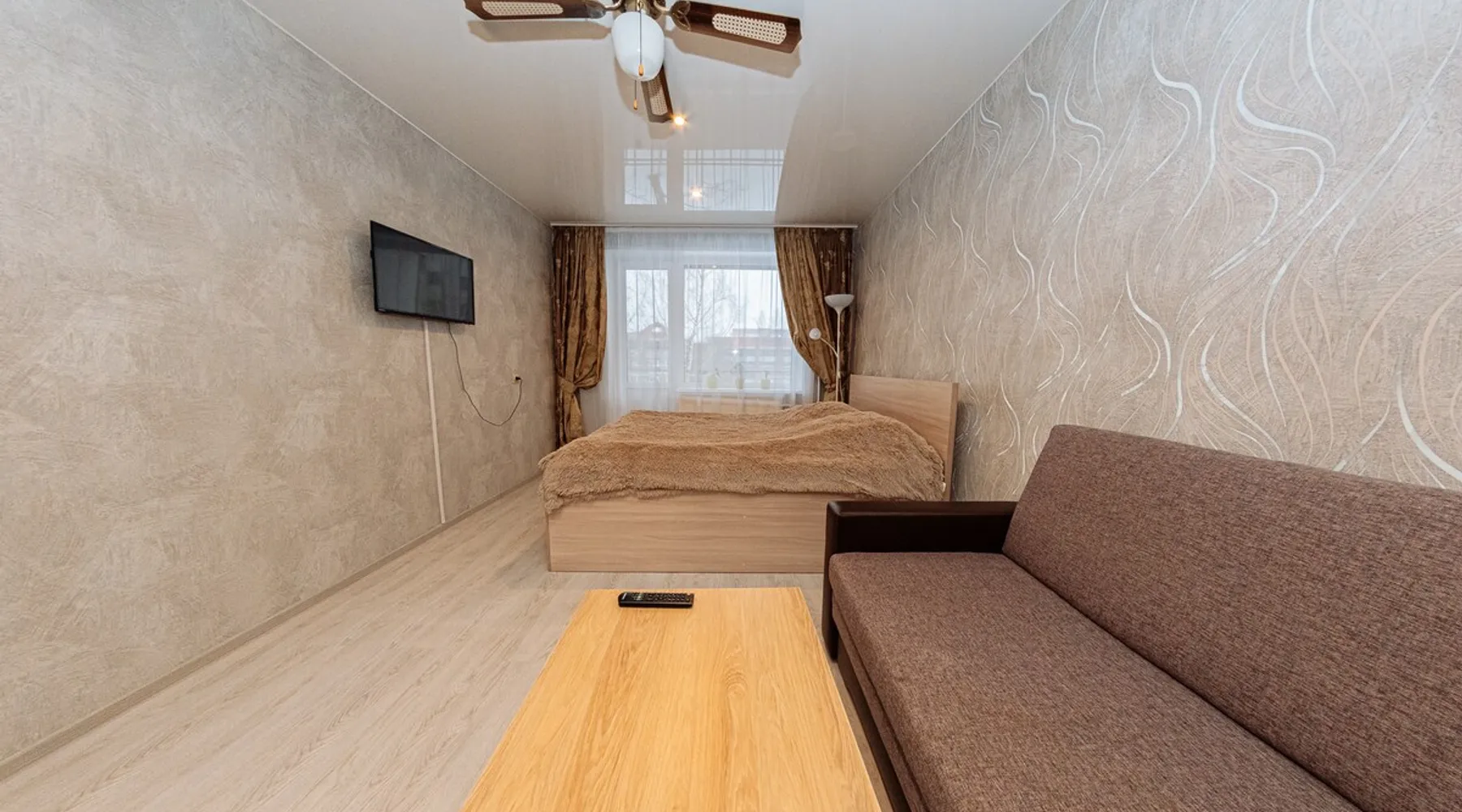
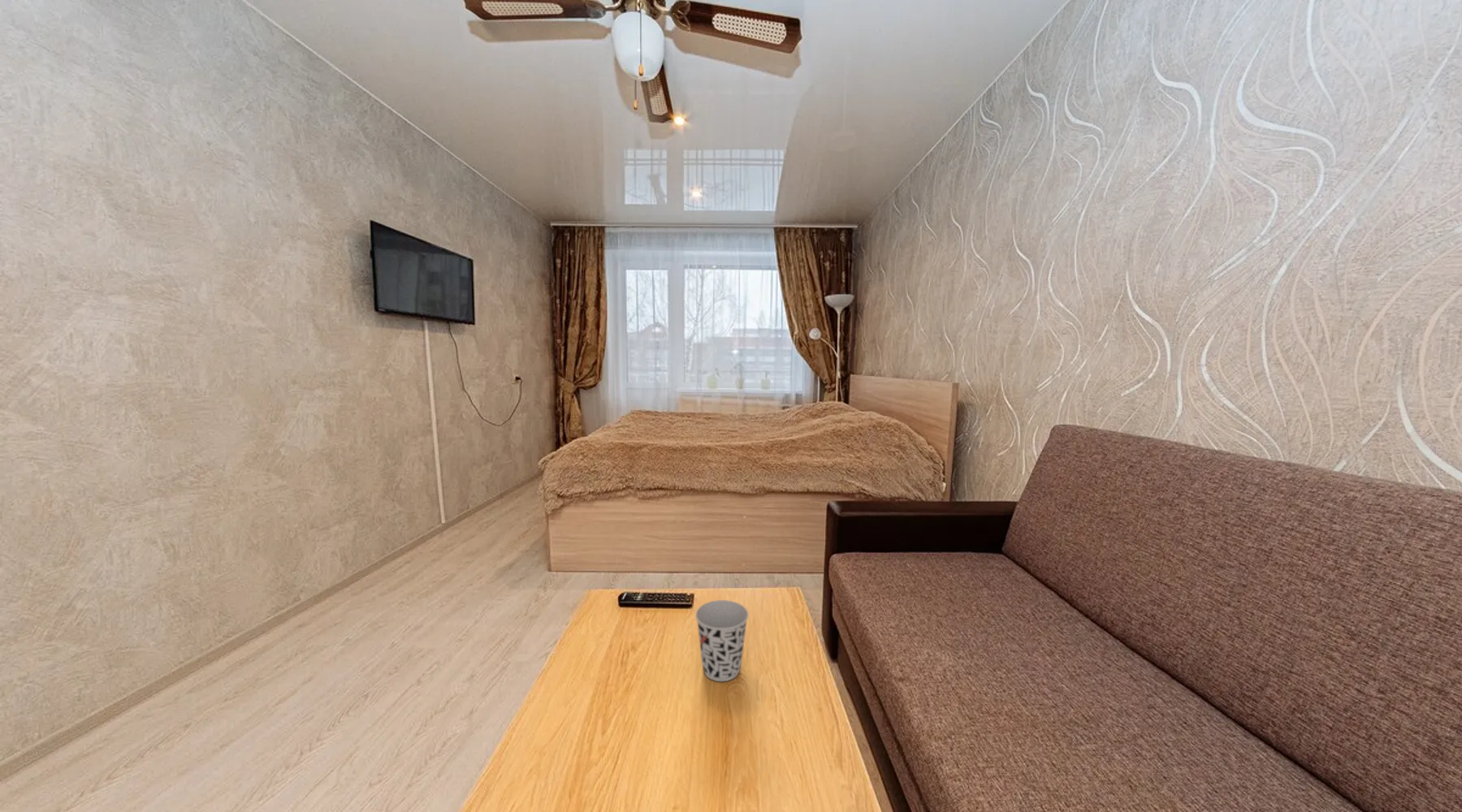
+ cup [694,599,750,682]
